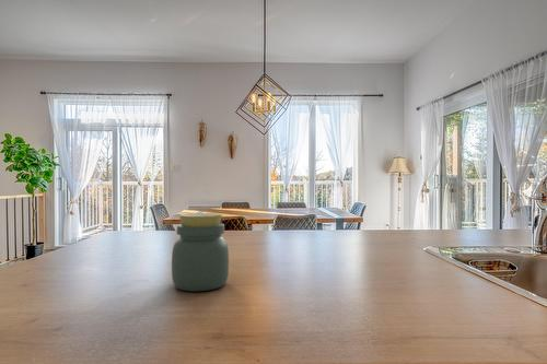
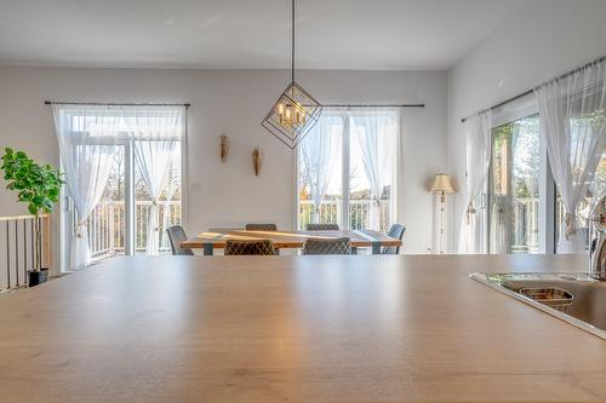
- jar [171,212,230,292]
